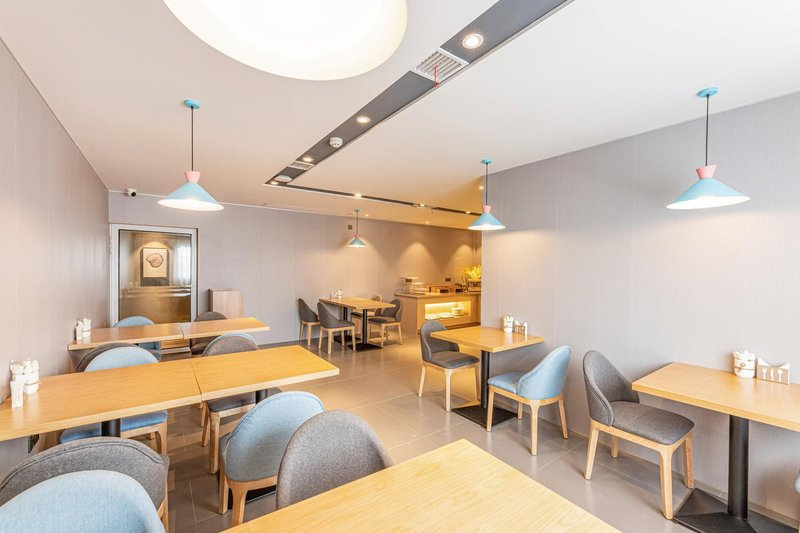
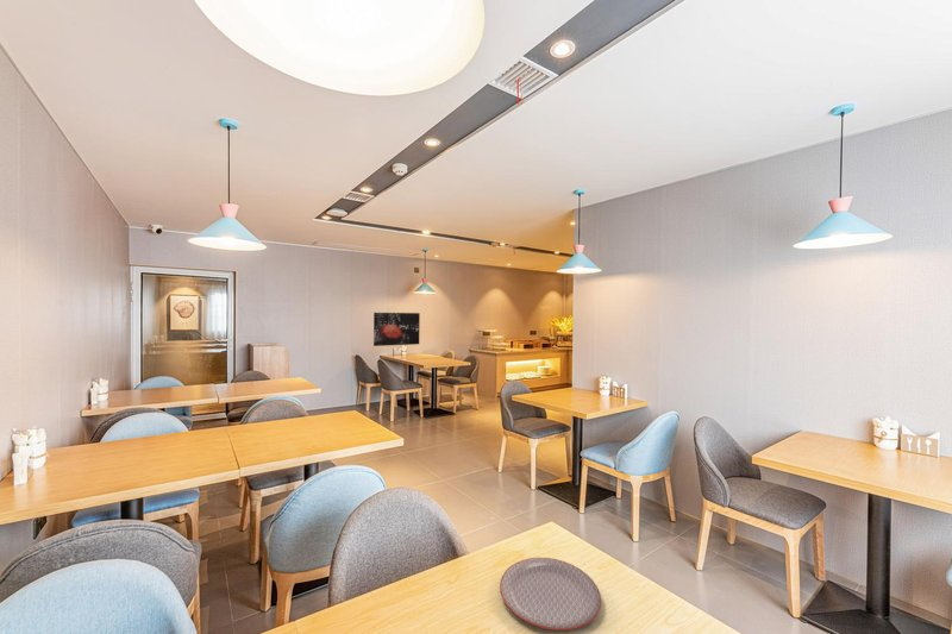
+ wall art [372,312,421,347]
+ plate [499,557,602,632]
